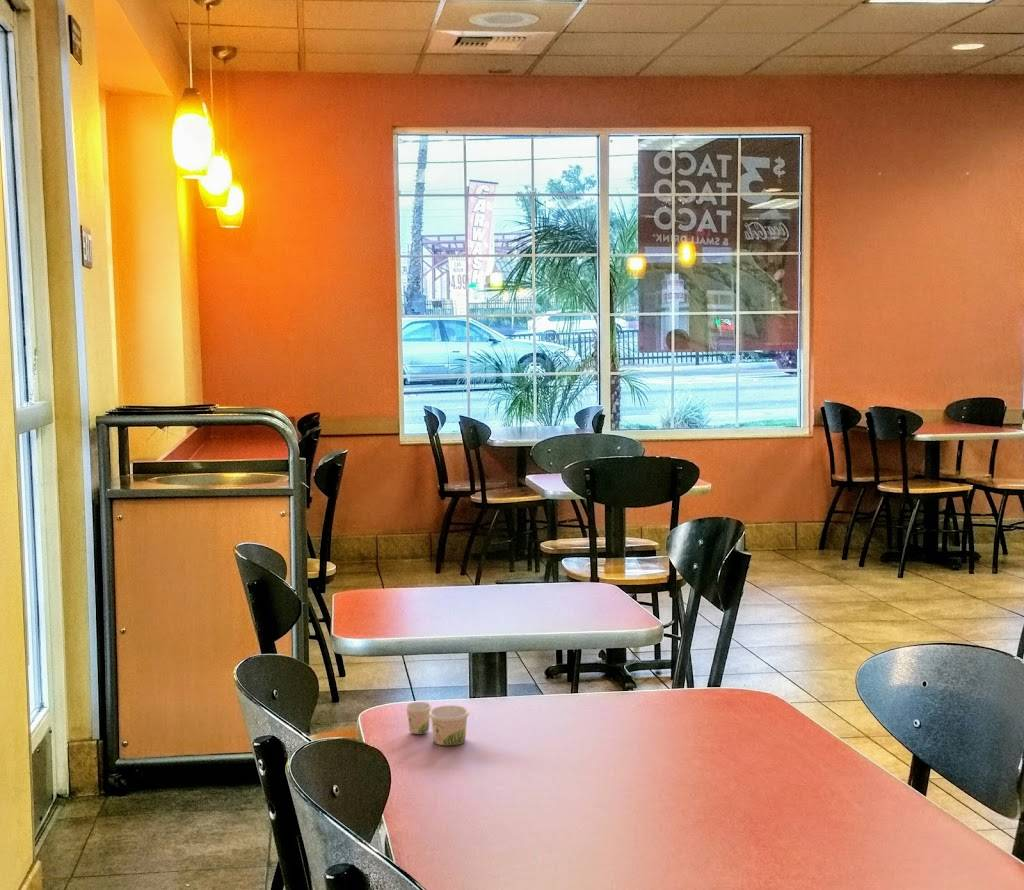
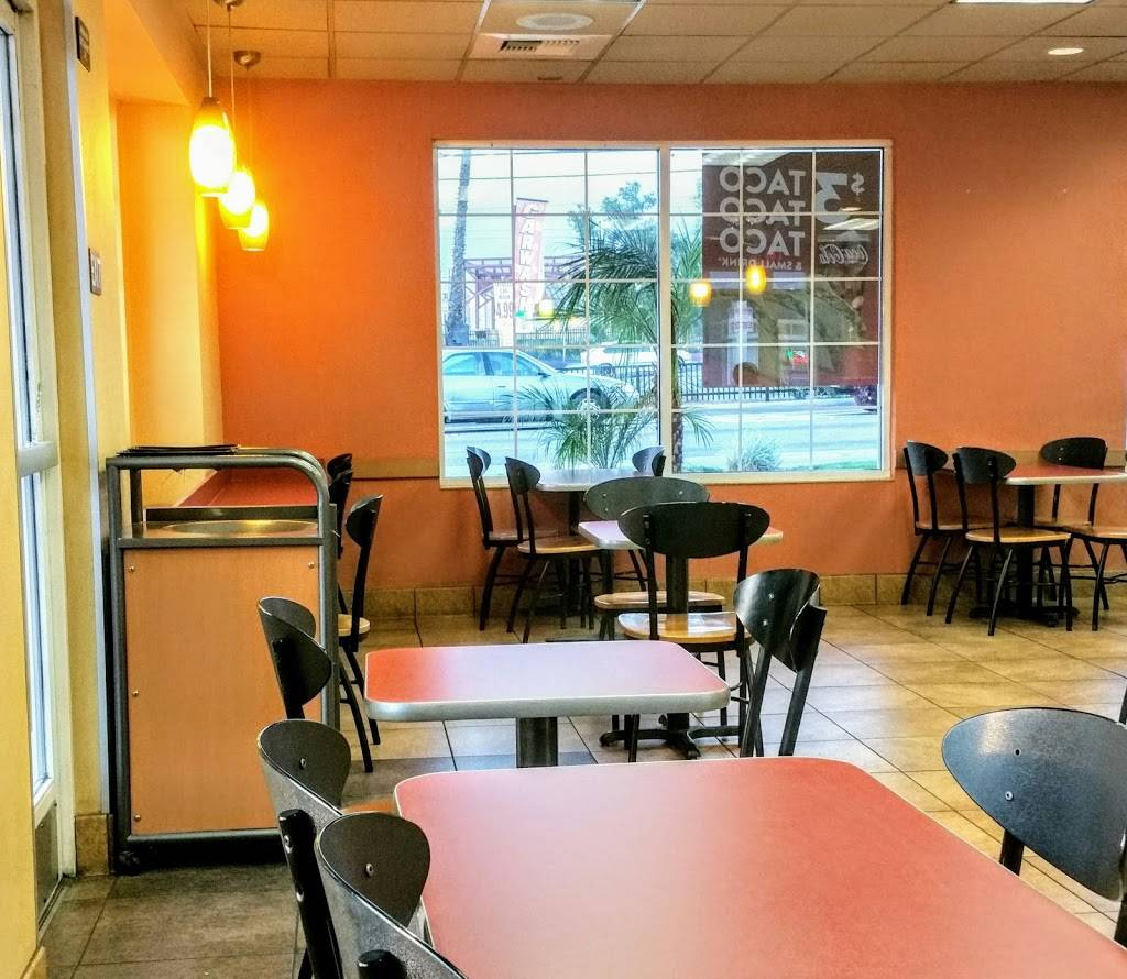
- paper cup [405,701,470,747]
